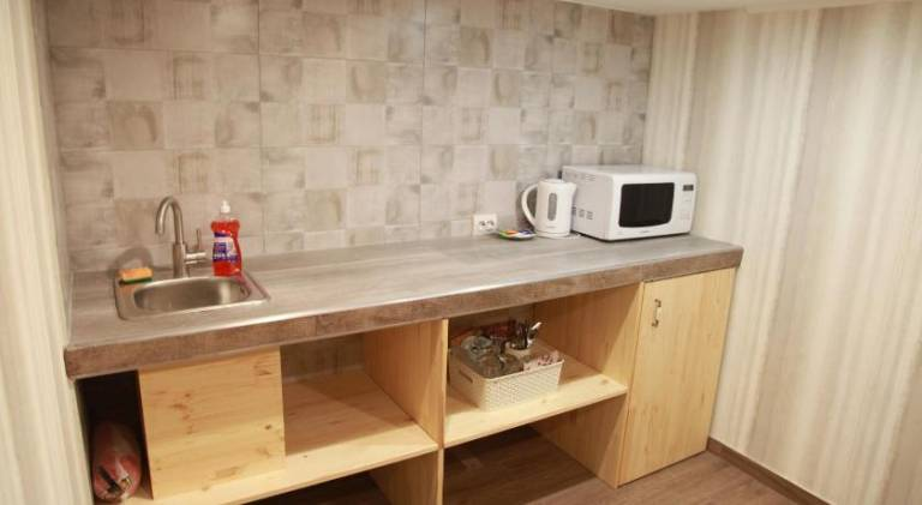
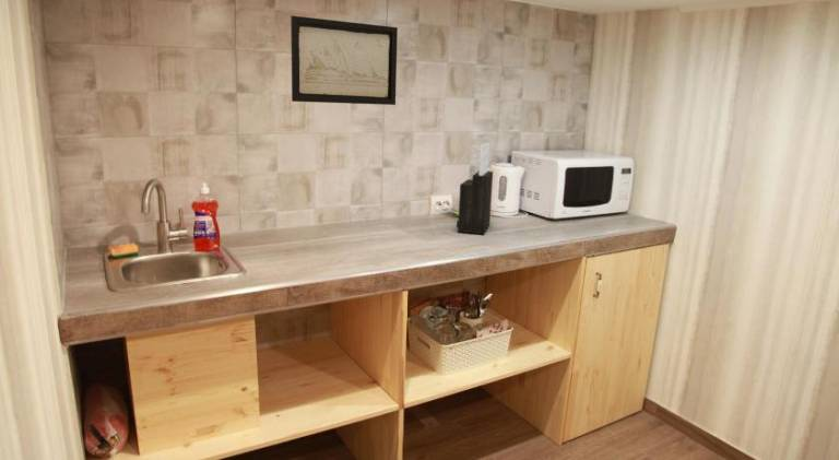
+ wall art [289,14,399,106]
+ knife block [456,142,494,235]
